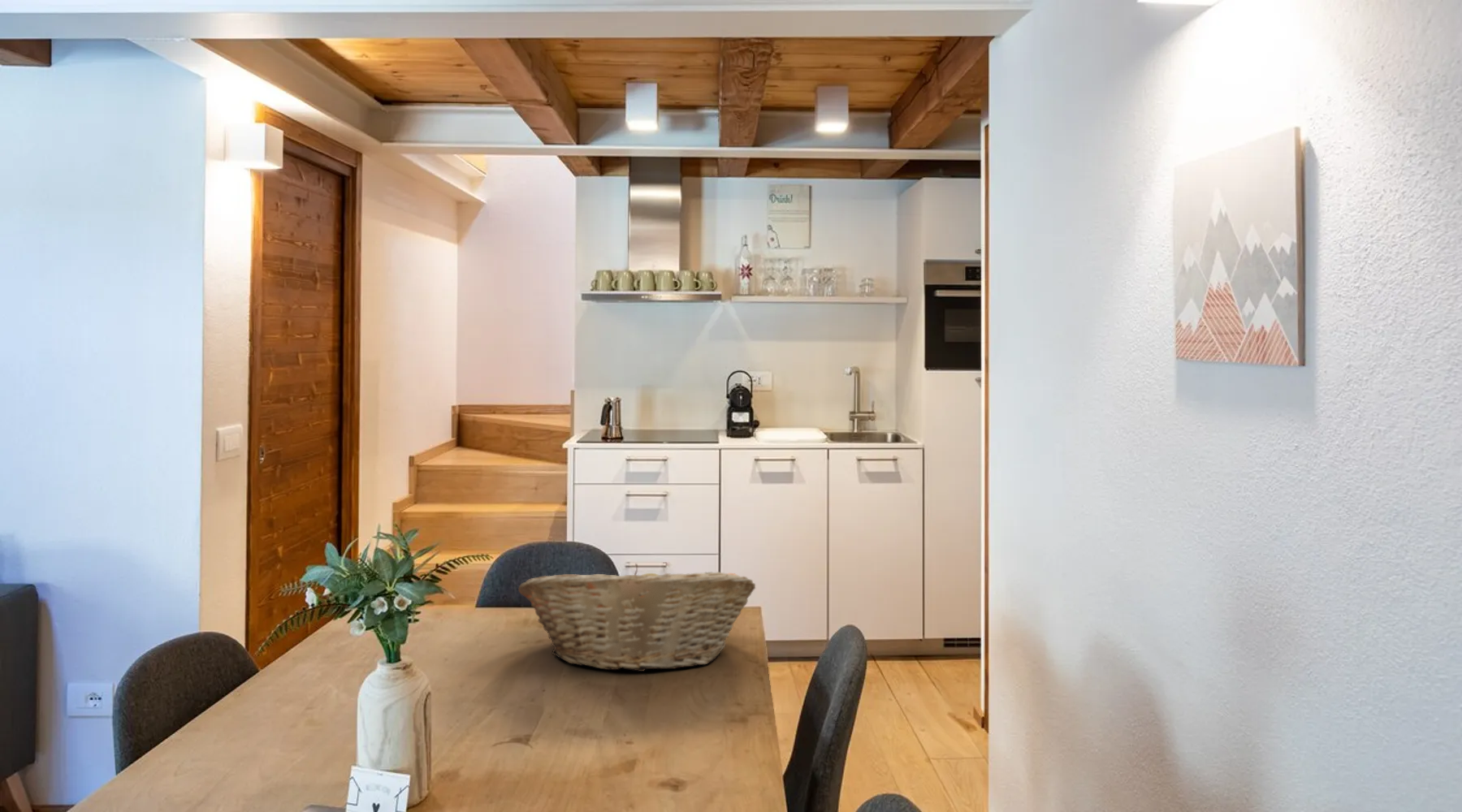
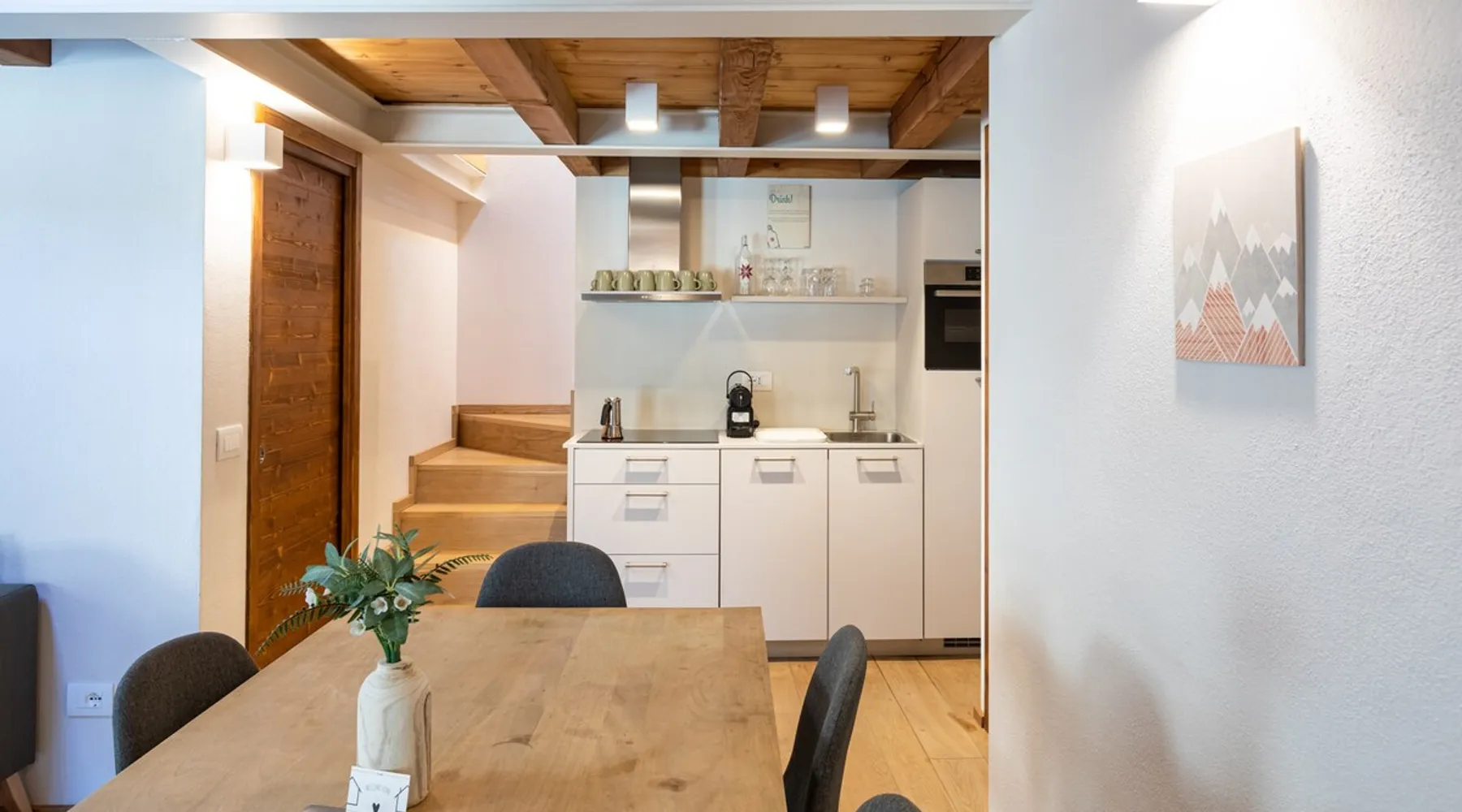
- fruit basket [517,563,756,672]
